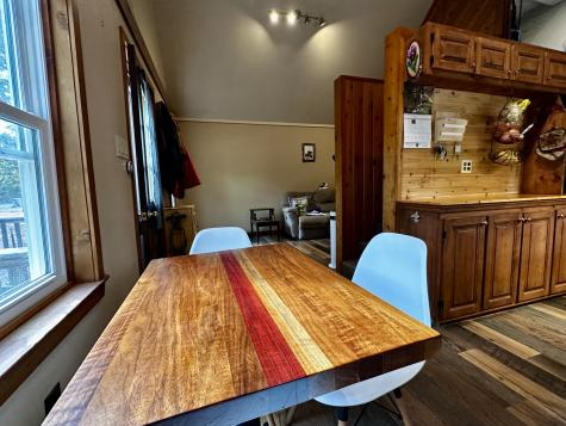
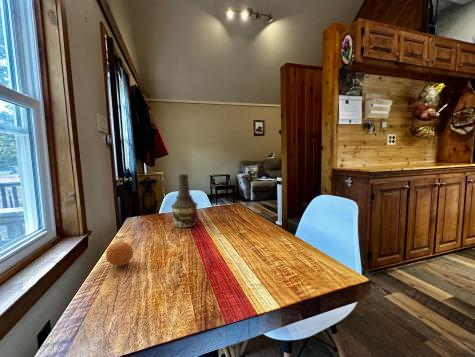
+ bottle [170,173,199,229]
+ fruit [105,241,134,268]
